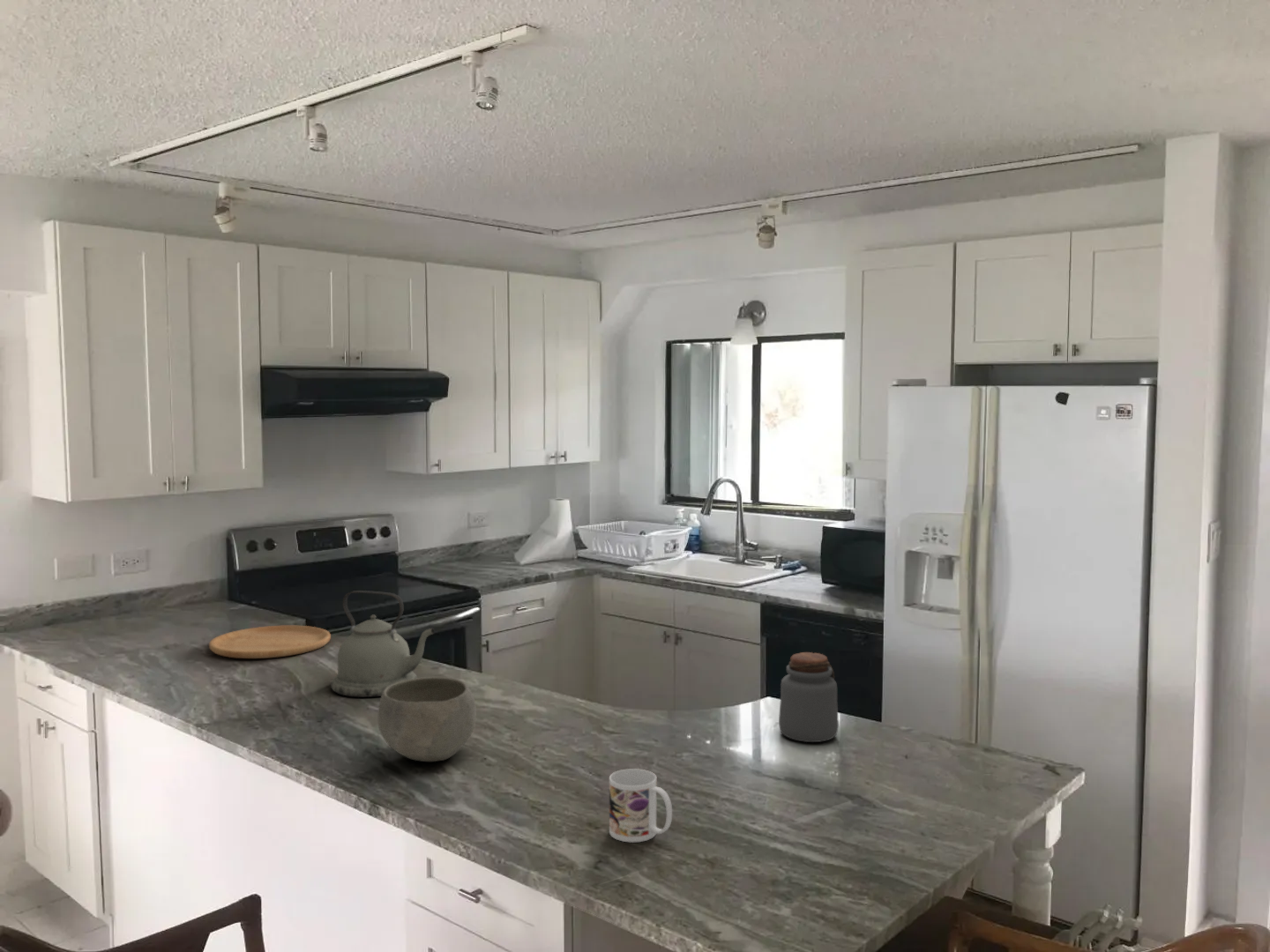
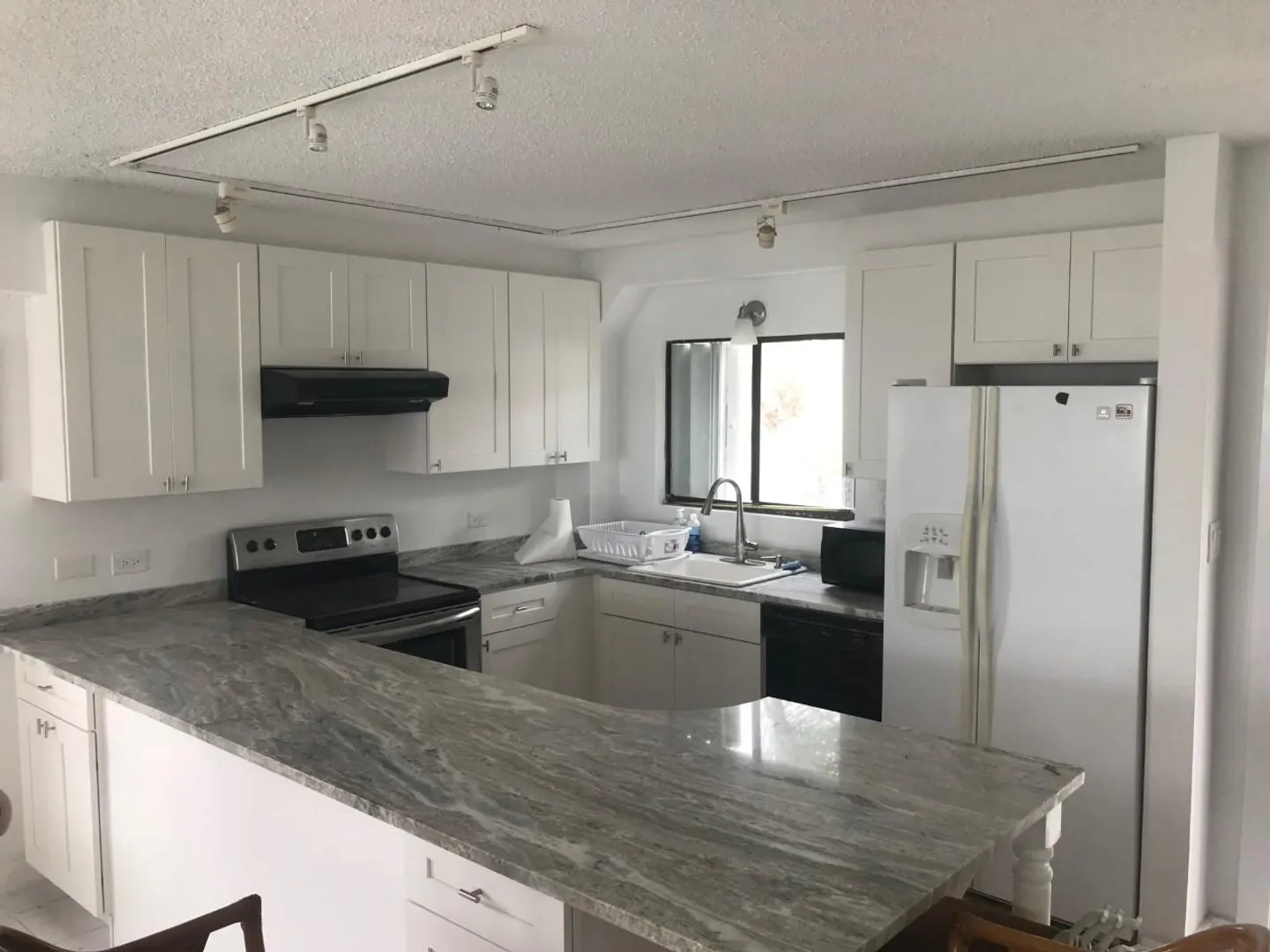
- cutting board [208,625,332,659]
- kettle [330,590,435,698]
- mug [609,768,673,844]
- jar [778,651,840,743]
- bowl [377,676,477,762]
